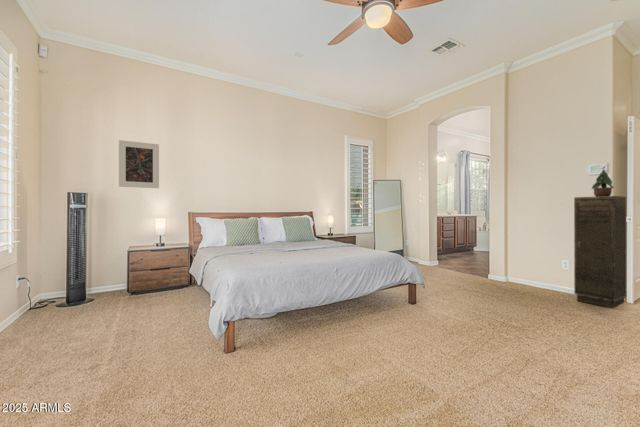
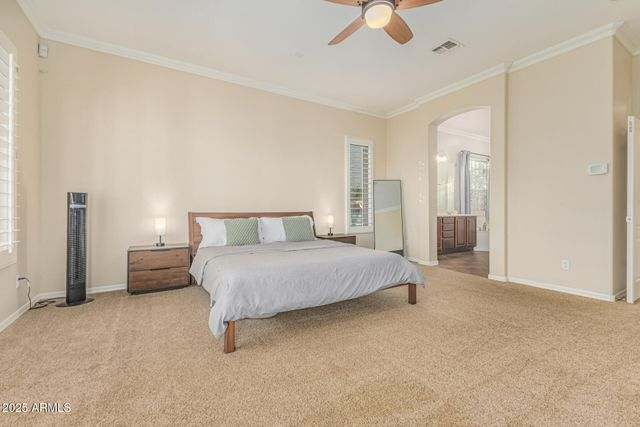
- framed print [118,139,160,189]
- storage cabinet [573,195,627,309]
- potted plant [591,165,615,197]
